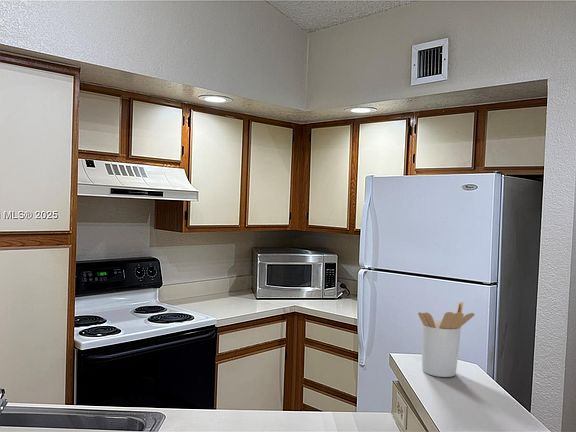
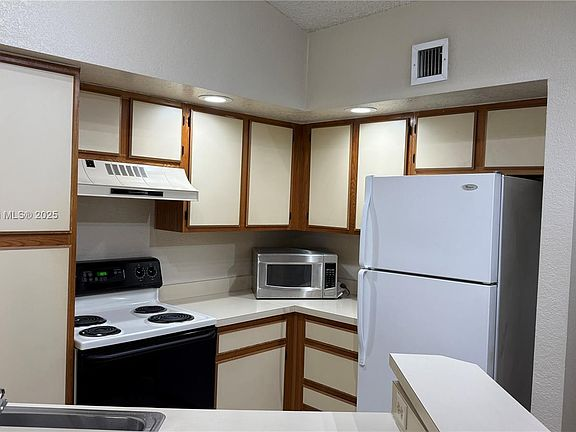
- utensil holder [417,301,476,378]
